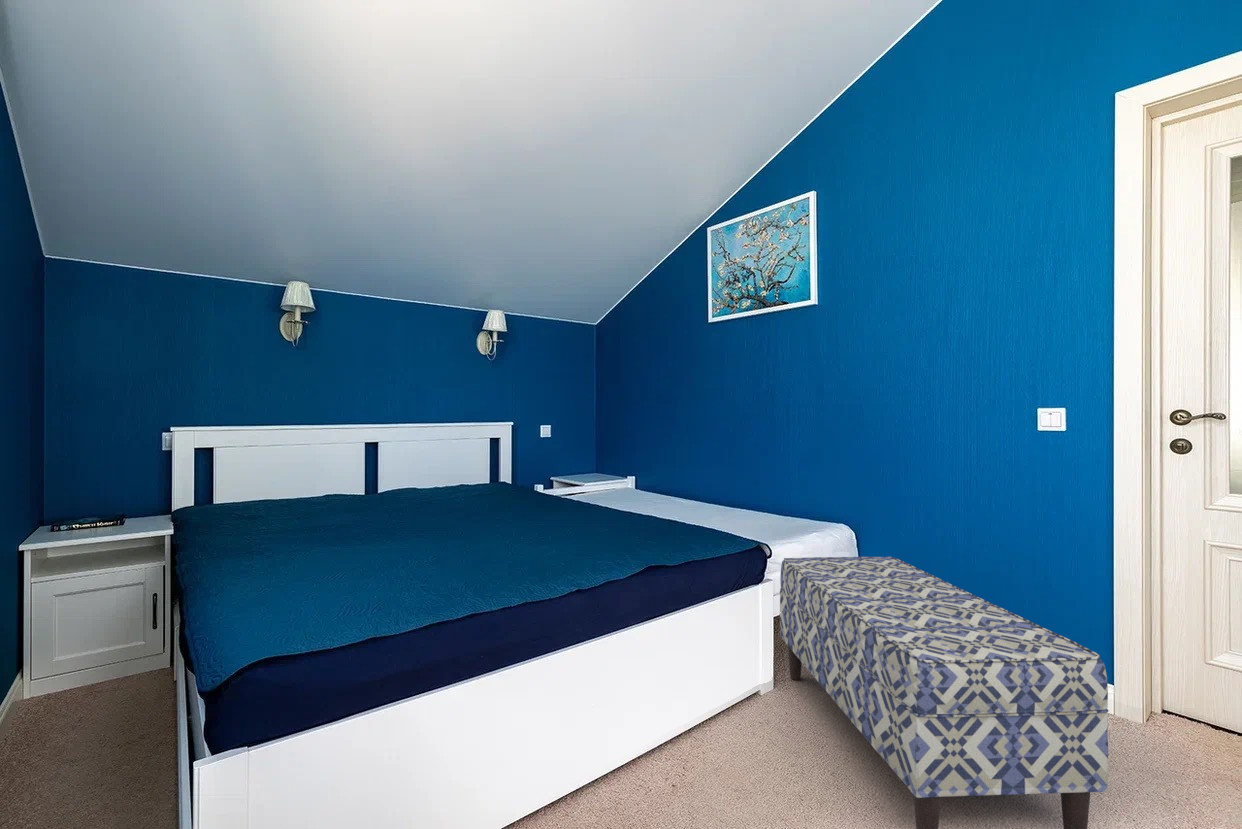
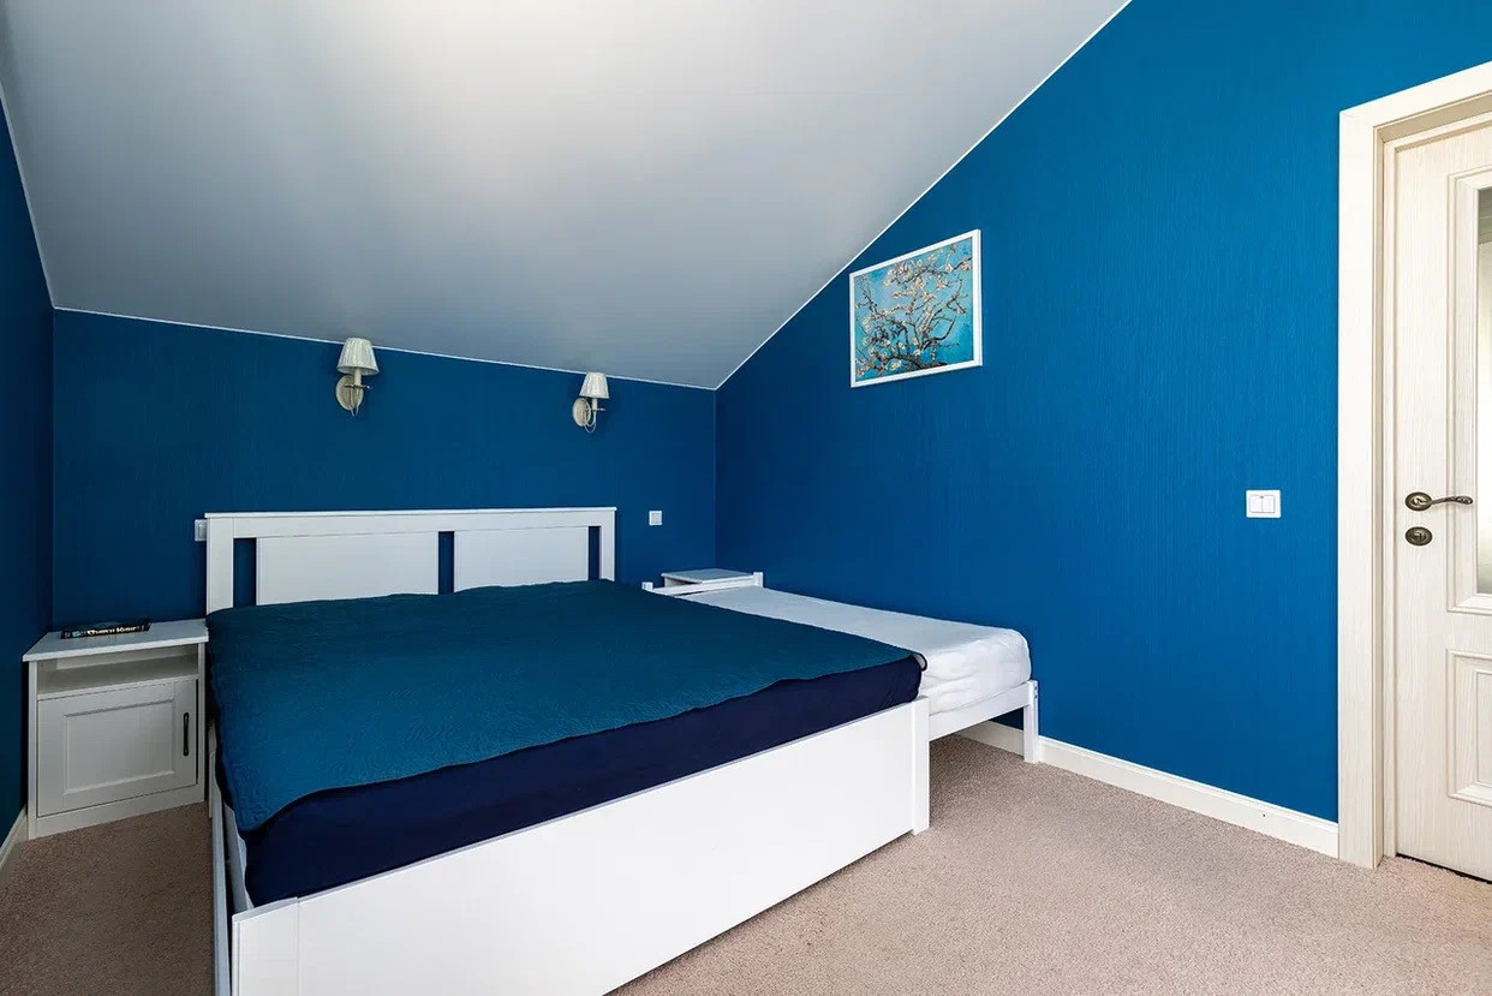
- bench [779,556,1109,829]
